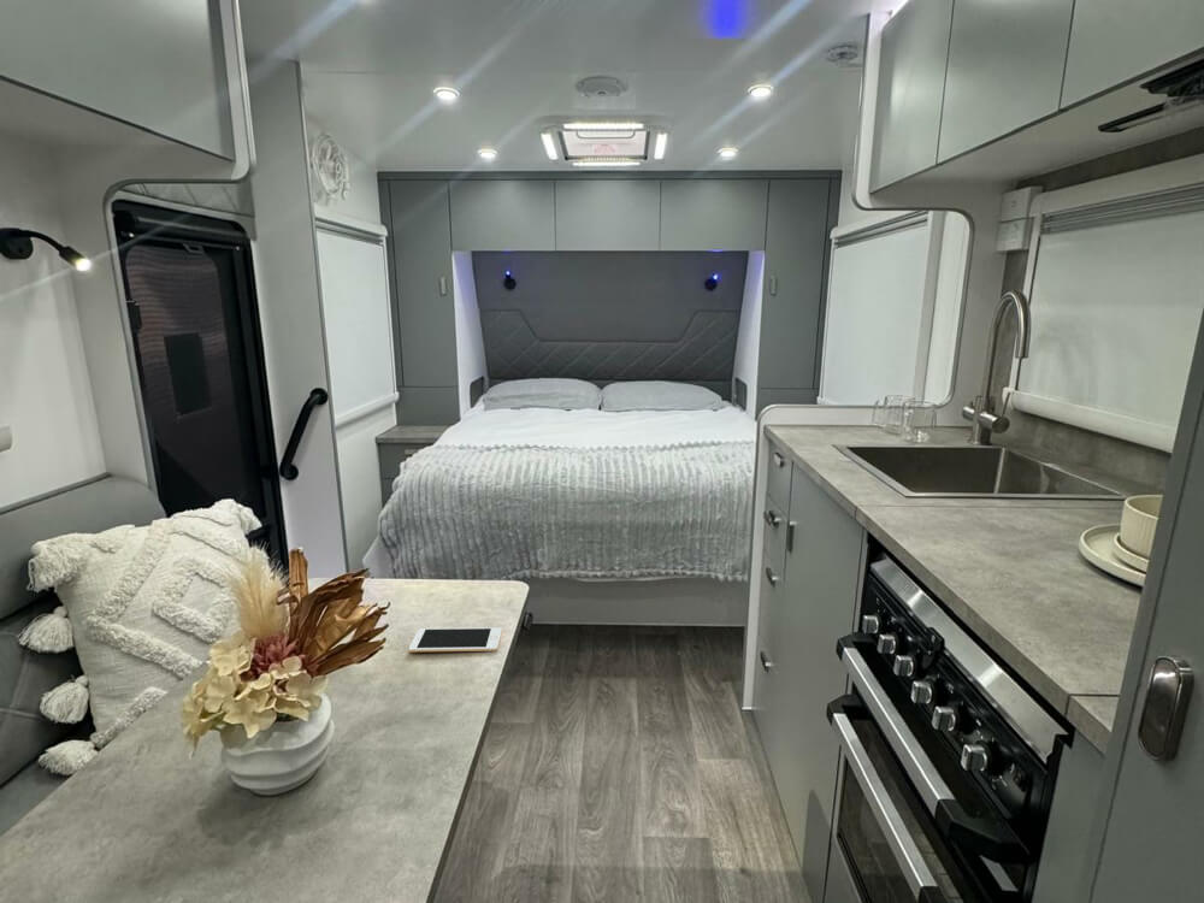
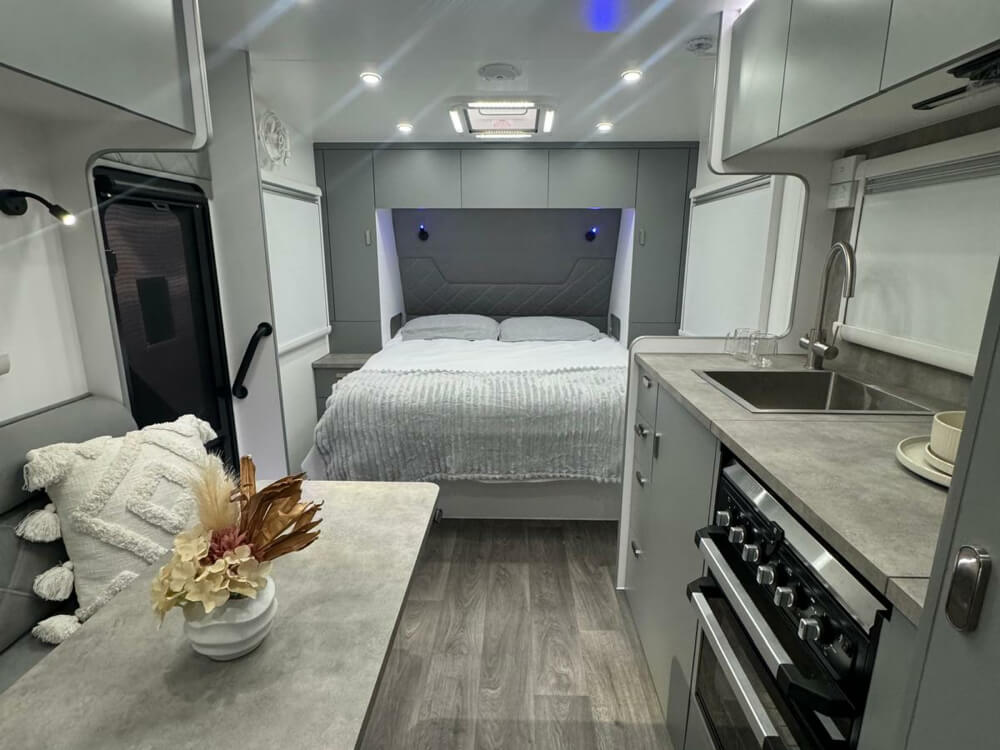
- cell phone [408,626,503,654]
